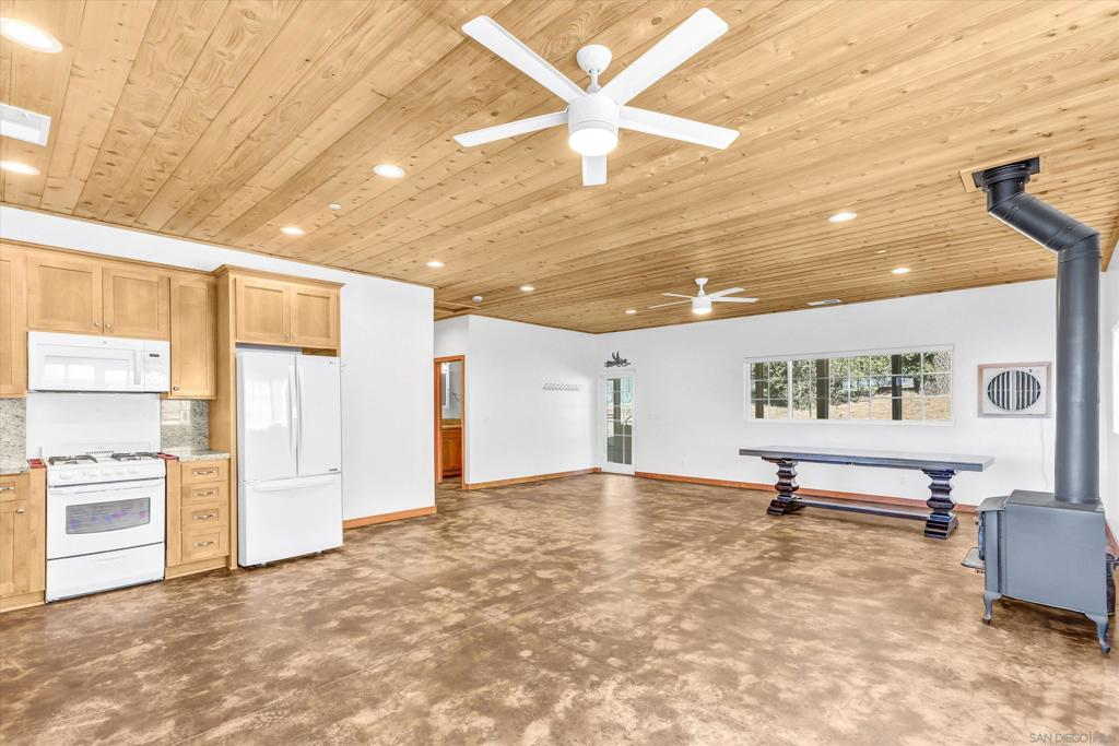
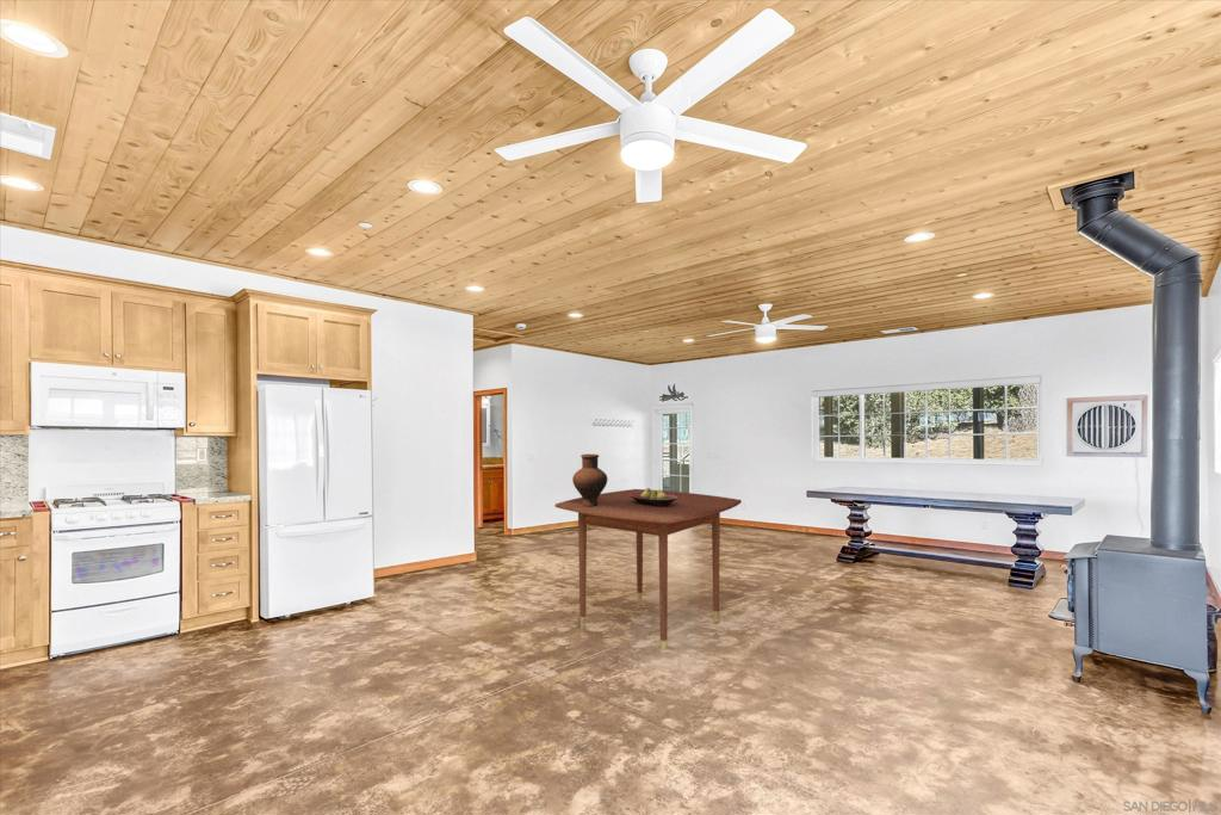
+ fruit bowl [630,487,677,507]
+ vase [571,453,608,506]
+ dining table [553,488,743,652]
